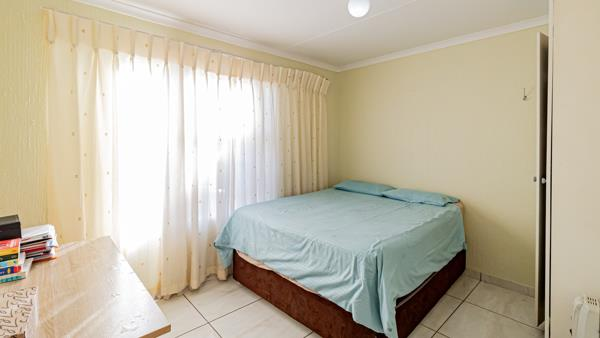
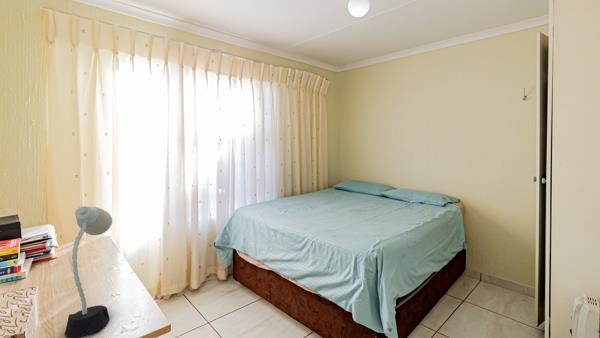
+ desk lamp [64,205,113,338]
